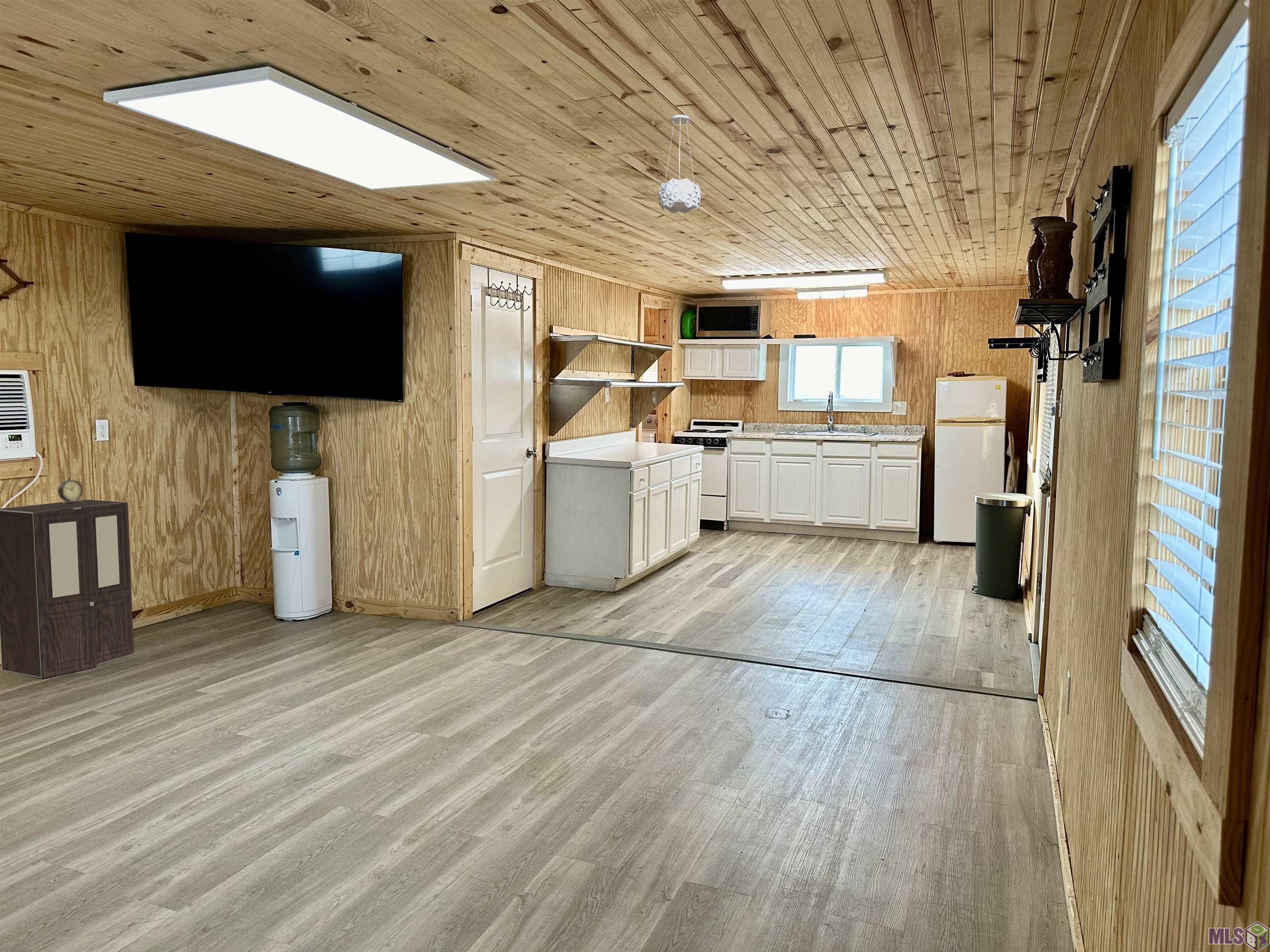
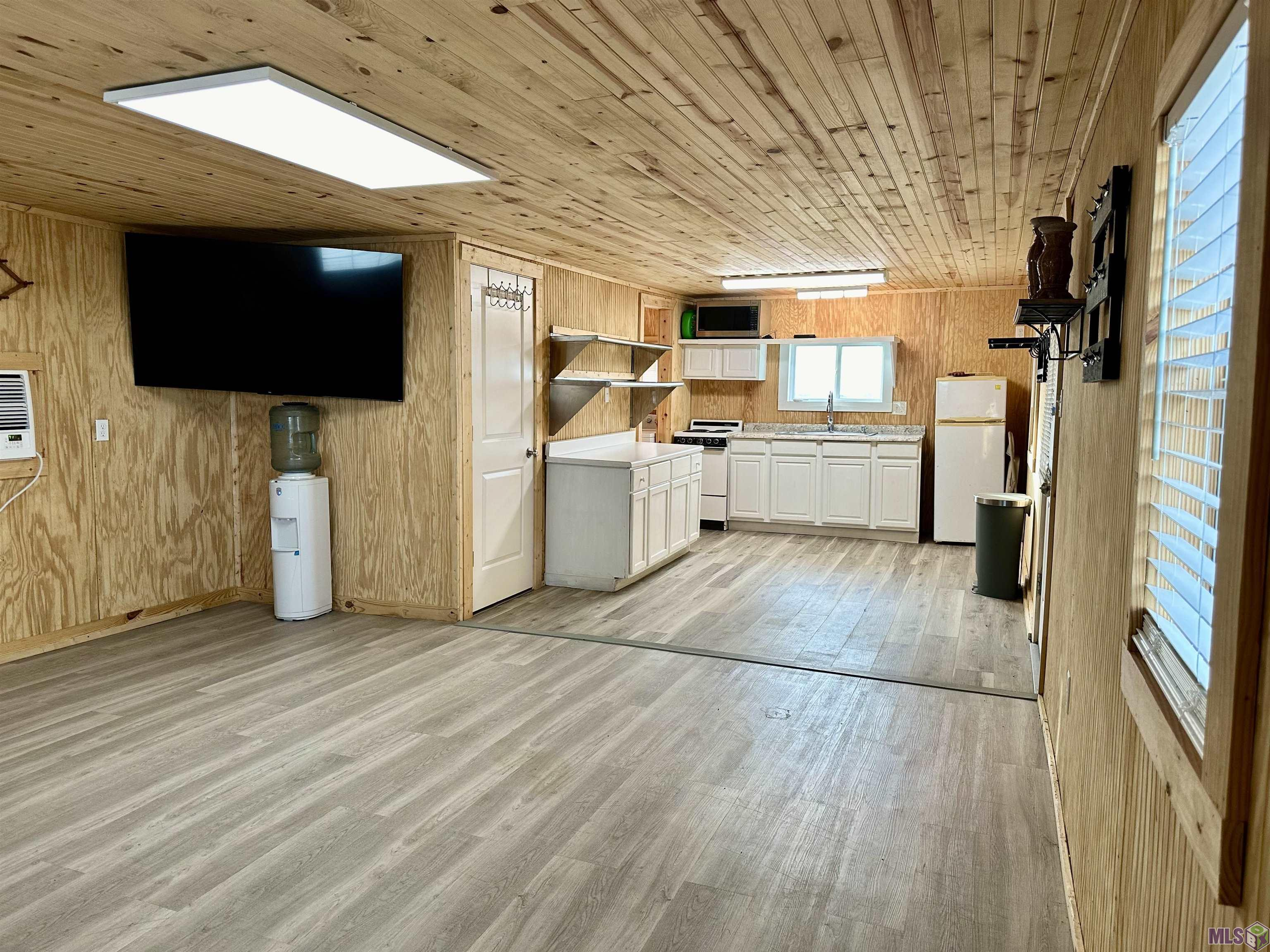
- alarm clock [57,471,84,504]
- pendant light [658,114,701,214]
- cabinet [0,499,134,679]
